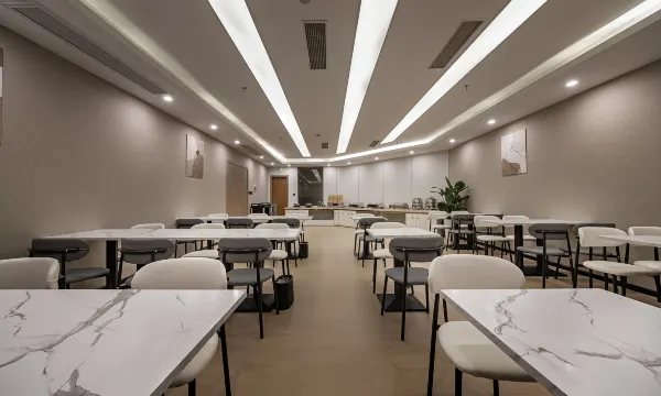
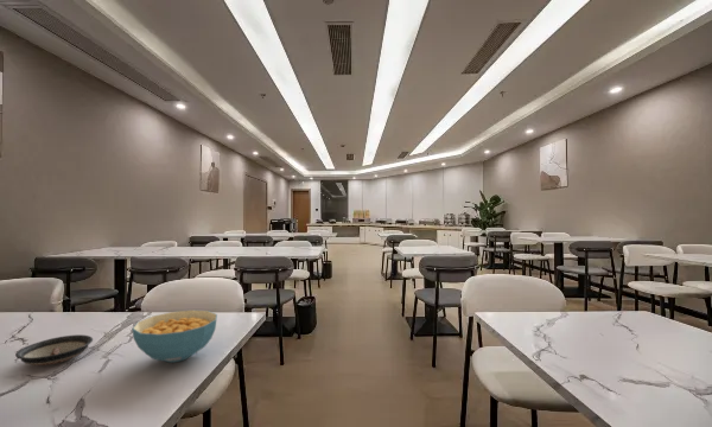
+ saucer [14,333,94,367]
+ cereal bowl [131,308,218,364]
